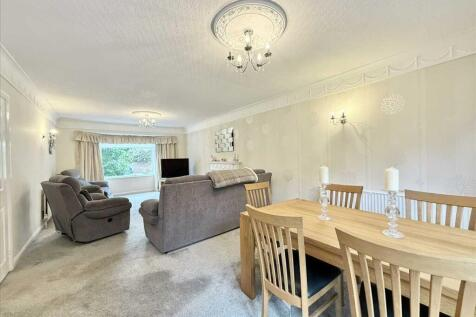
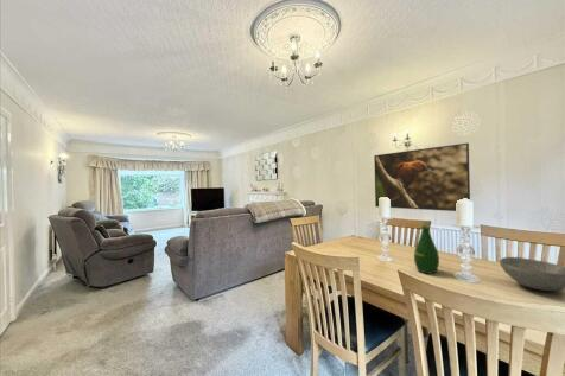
+ bowl [499,256,565,292]
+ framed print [373,142,471,212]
+ bottle [413,221,440,275]
